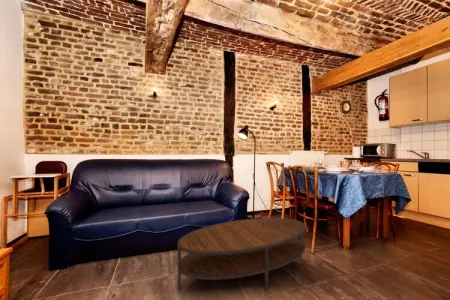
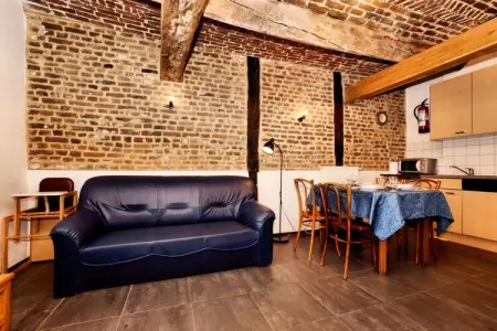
- coffee table [177,217,307,293]
